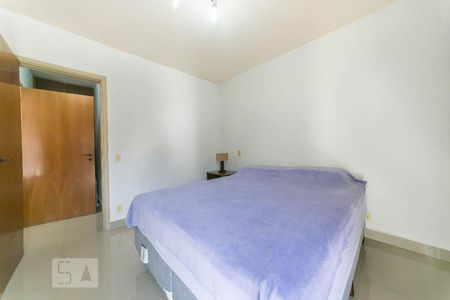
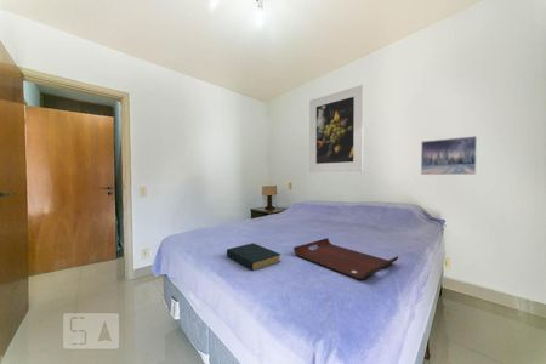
+ serving tray [292,237,399,280]
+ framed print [308,84,365,174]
+ hardback book [226,241,283,272]
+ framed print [420,135,478,176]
